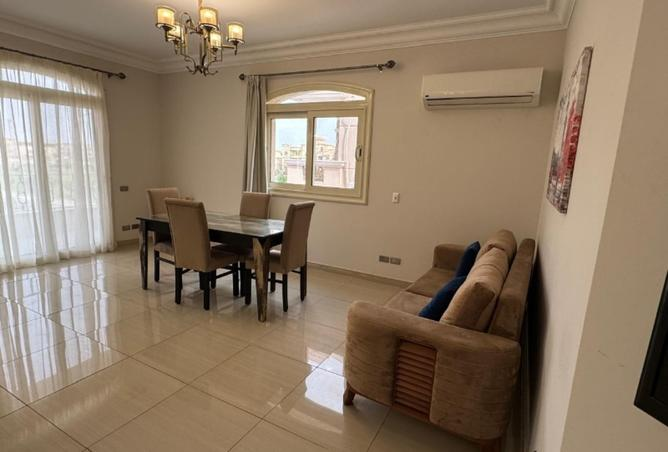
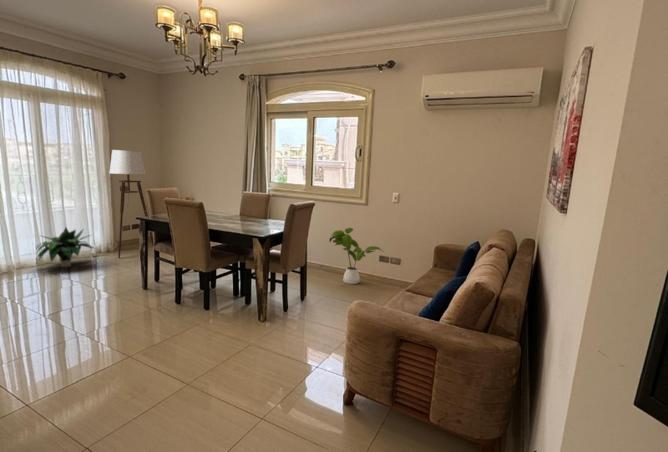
+ house plant [328,227,383,285]
+ floor lamp [90,149,154,259]
+ potted plant [35,226,97,269]
